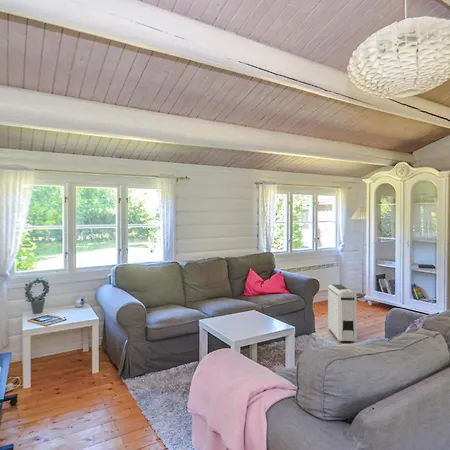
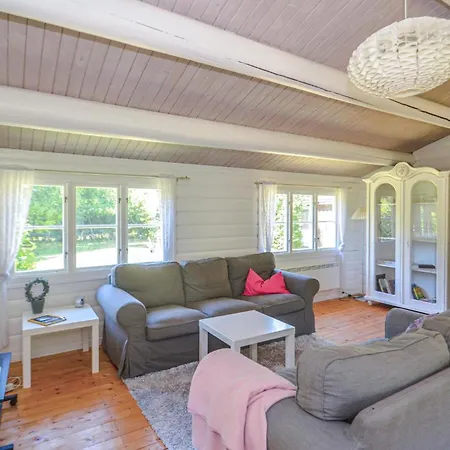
- air purifier [327,283,358,343]
